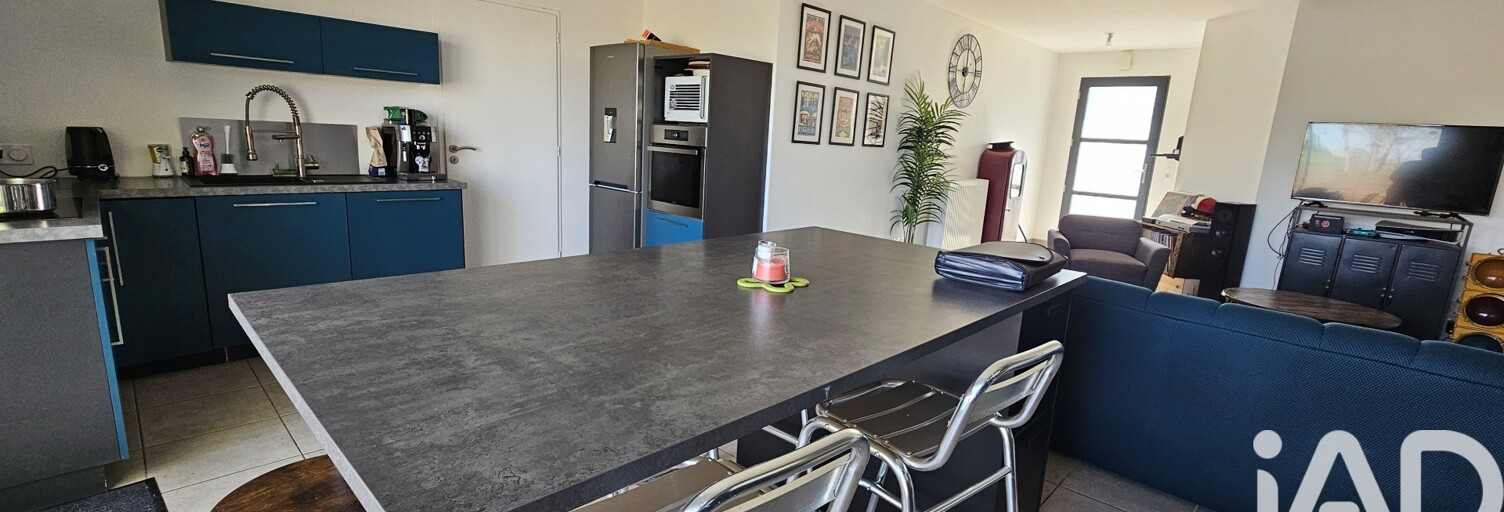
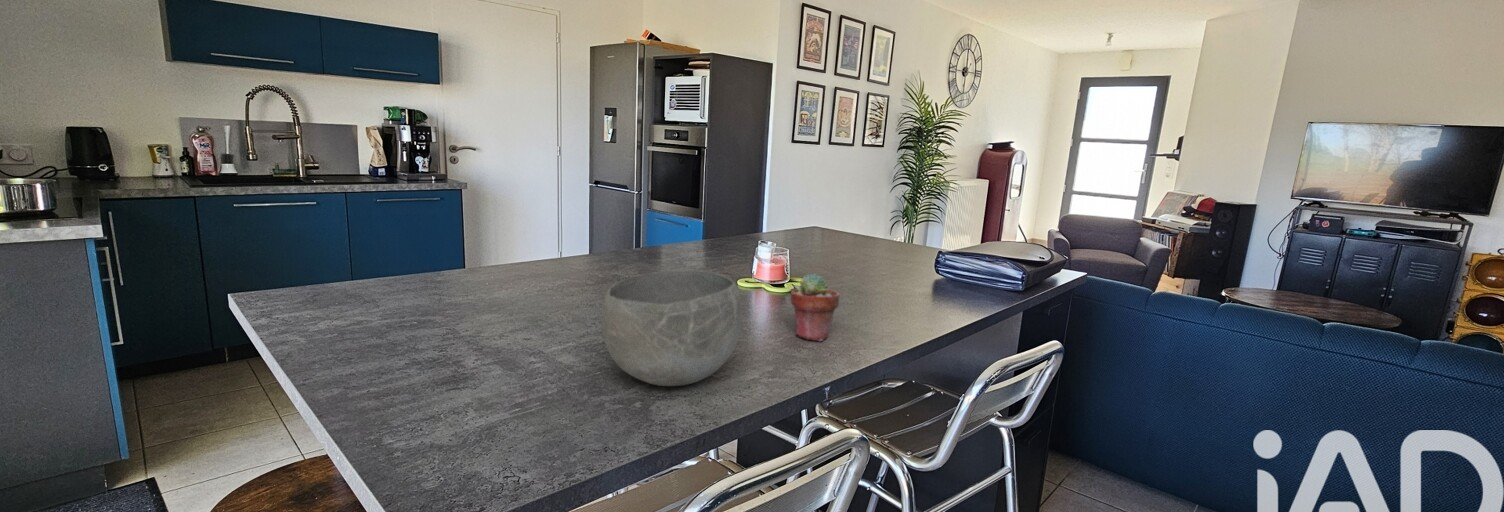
+ potted succulent [789,273,840,342]
+ bowl [600,268,743,387]
